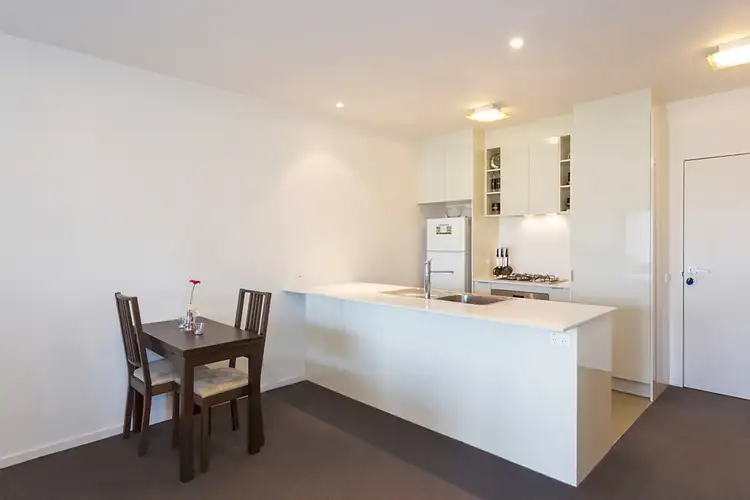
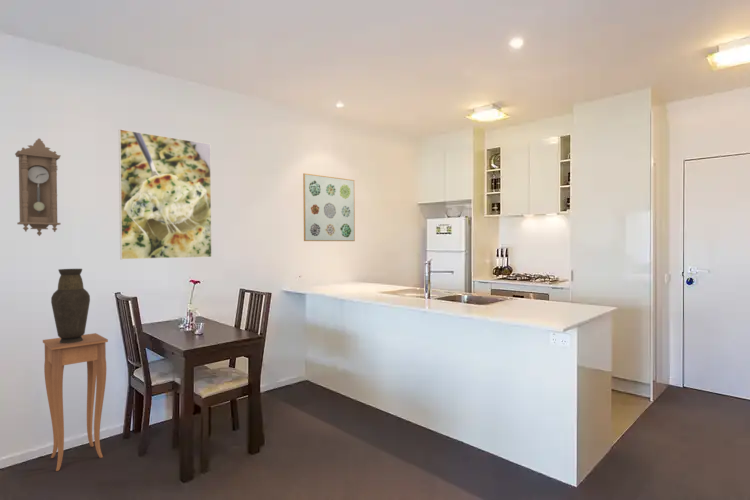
+ side table [42,332,109,472]
+ vase [50,268,91,344]
+ pendulum clock [14,137,62,237]
+ wall art [302,172,356,242]
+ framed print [118,128,213,260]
